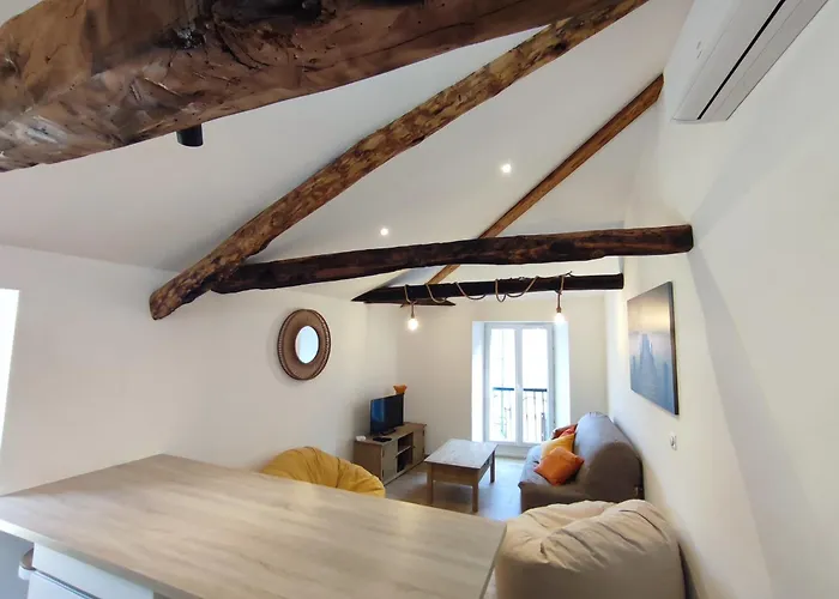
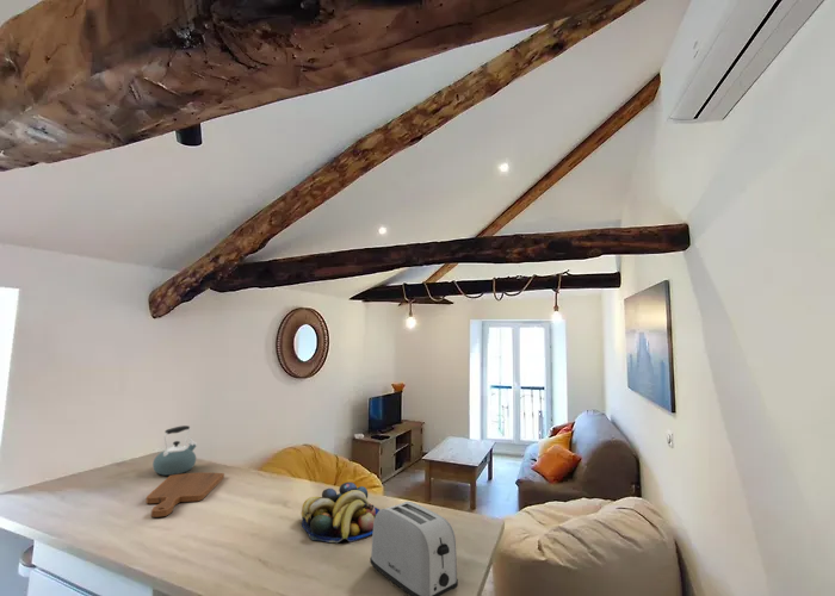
+ toaster [369,501,459,596]
+ kettle [151,424,198,477]
+ cutting board [144,472,225,519]
+ fruit bowl [301,480,381,545]
